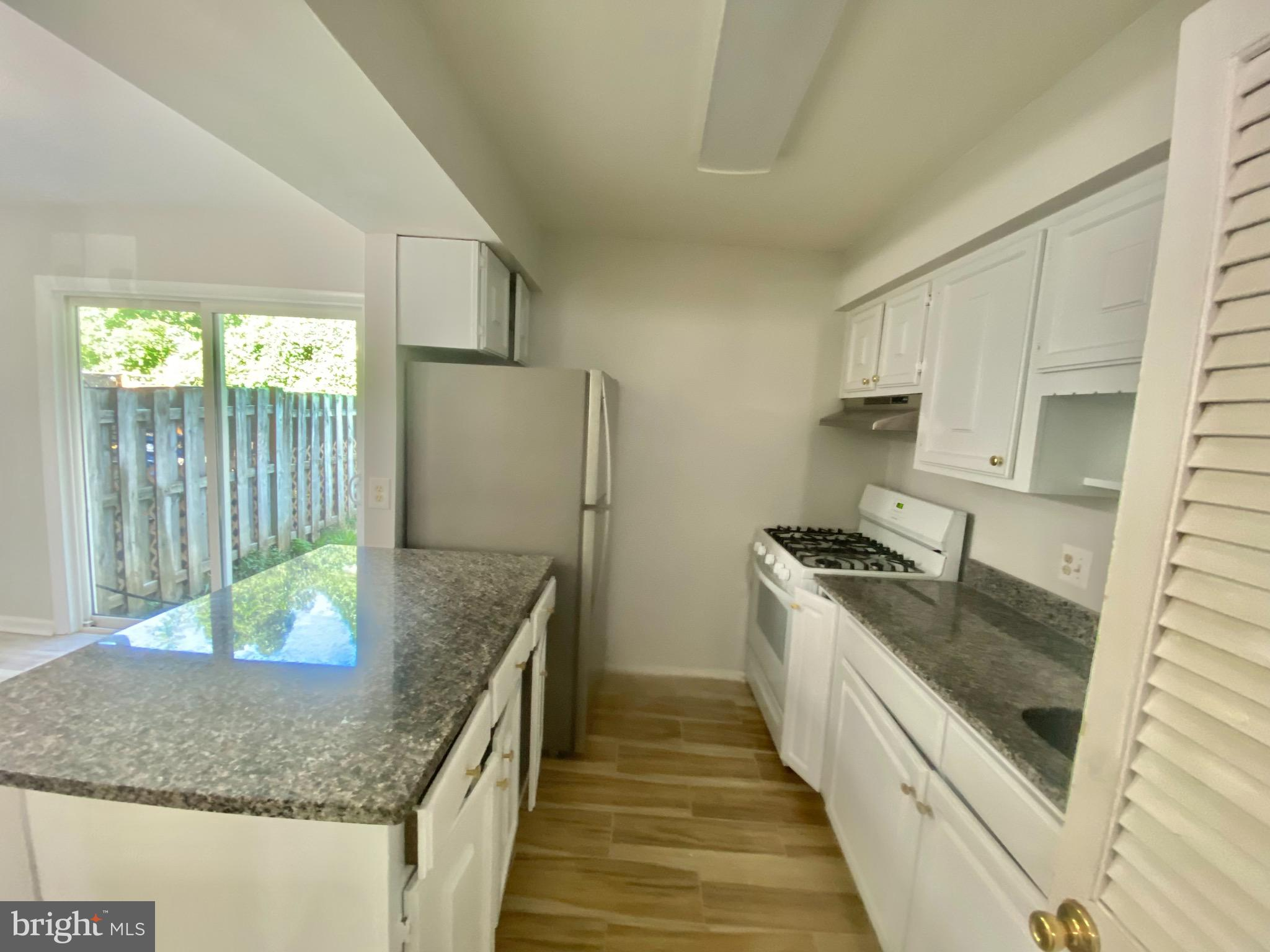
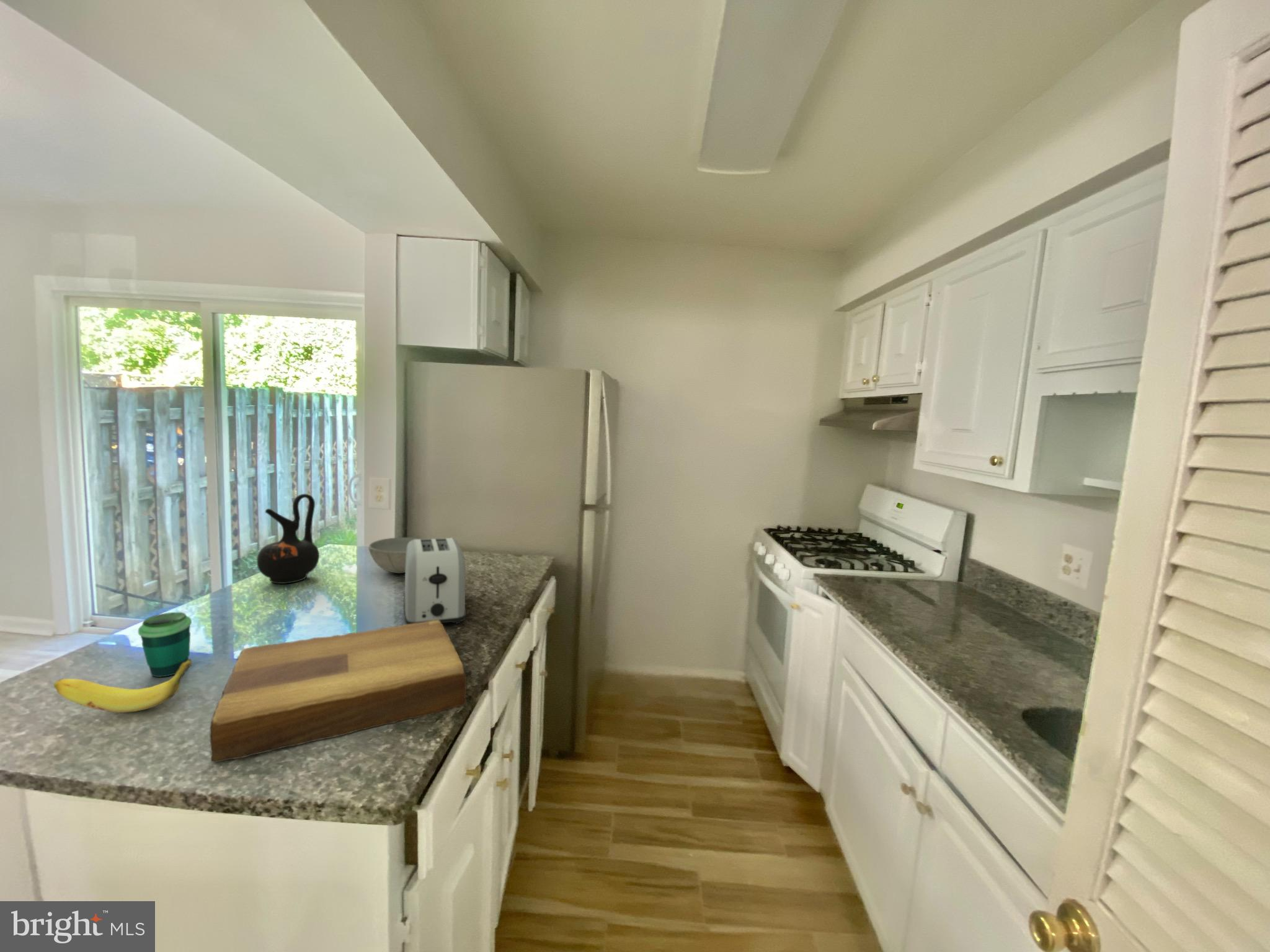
+ toaster [403,537,466,625]
+ ceramic jug [256,493,320,584]
+ banana [53,658,192,713]
+ bowl [368,537,423,574]
+ cutting board [209,620,468,763]
+ cup [138,612,192,677]
